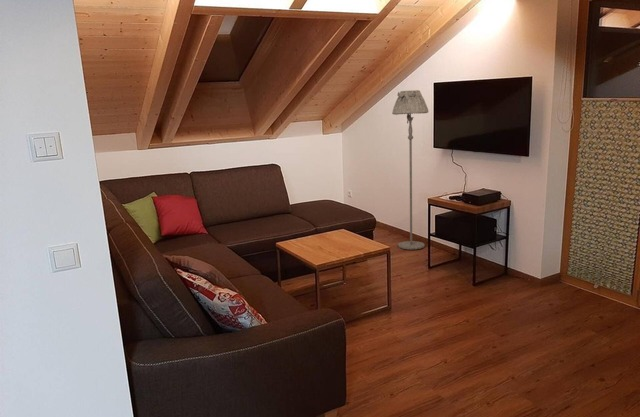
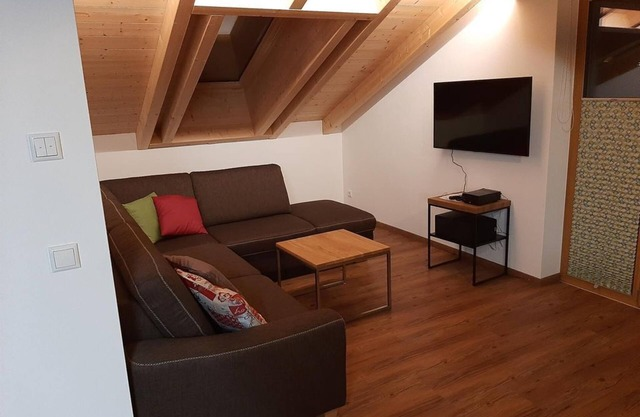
- floor lamp [391,89,429,250]
